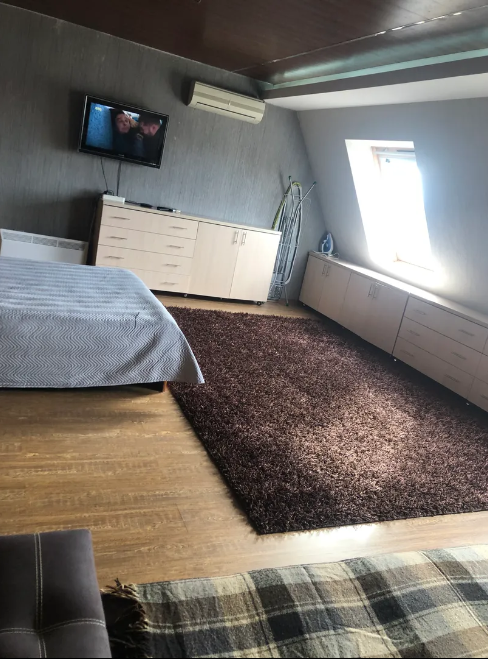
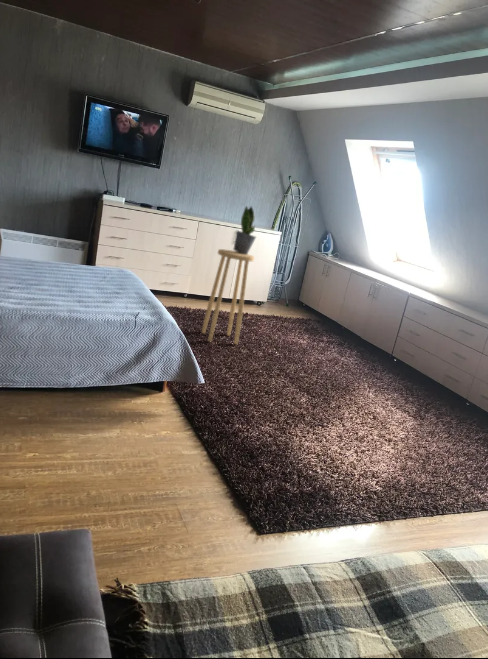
+ stool [201,248,255,345]
+ potted plant [232,204,257,254]
